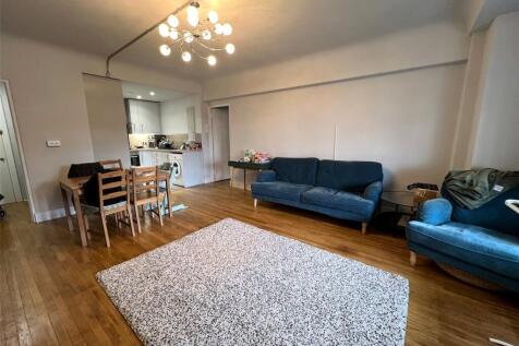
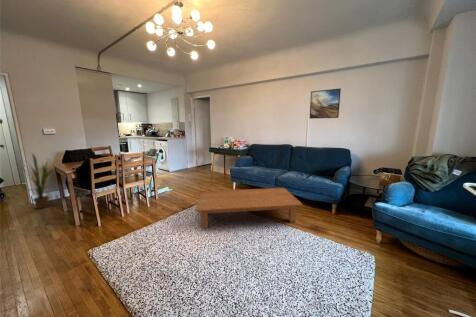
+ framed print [309,87,342,120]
+ coffee table [194,187,304,229]
+ house plant [13,152,56,210]
